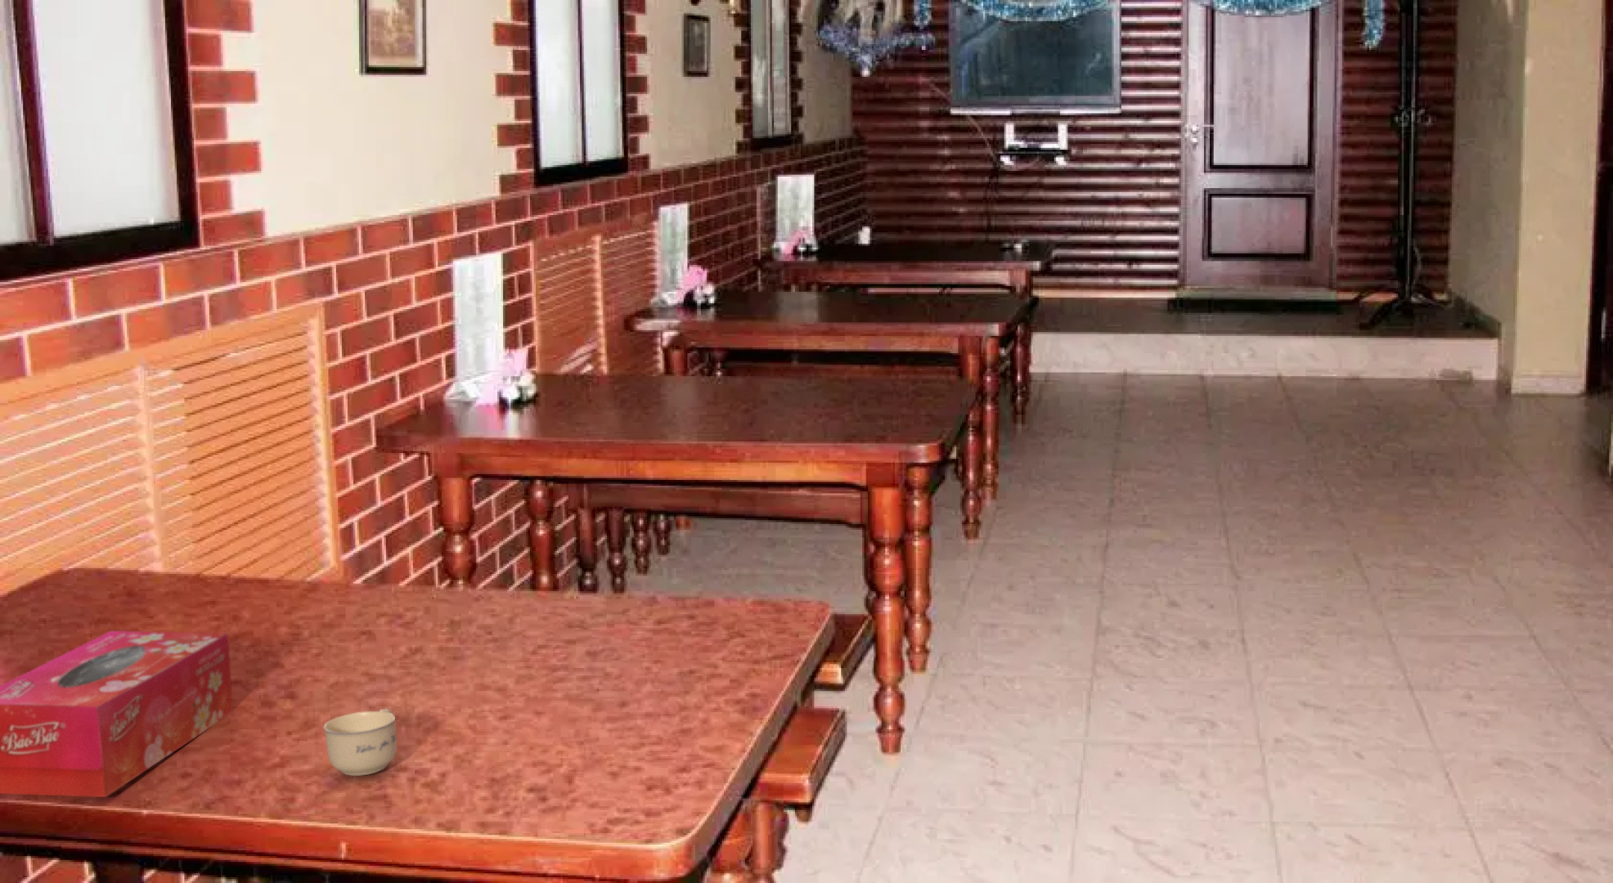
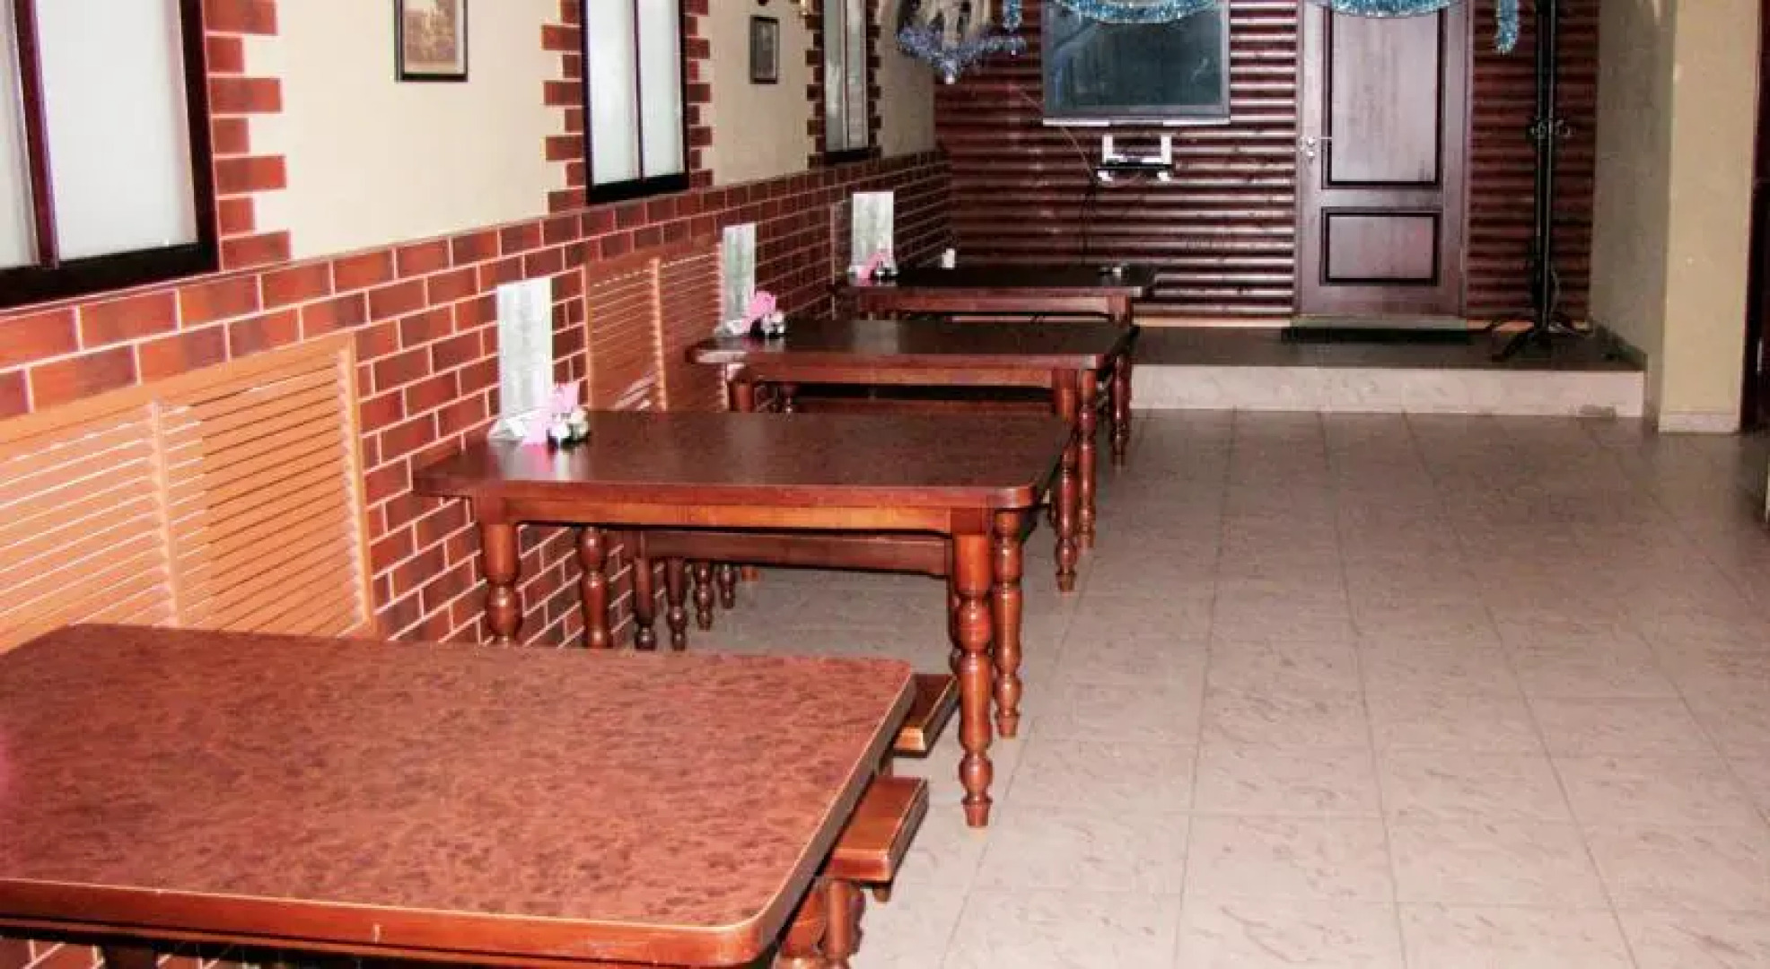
- cup [322,708,397,776]
- tissue box [0,631,235,798]
